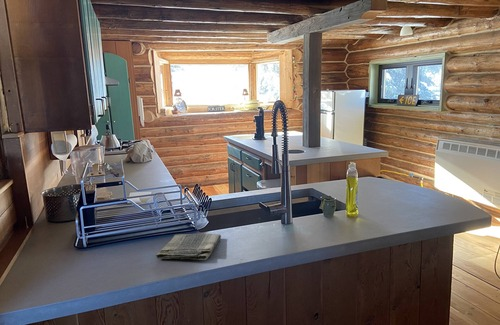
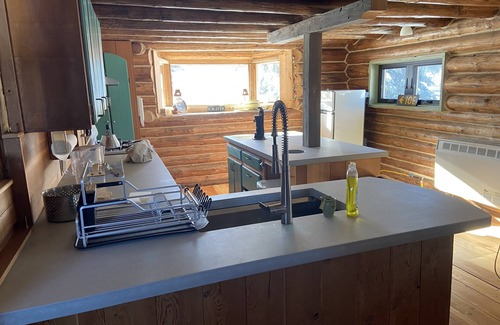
- dish towel [155,233,222,261]
